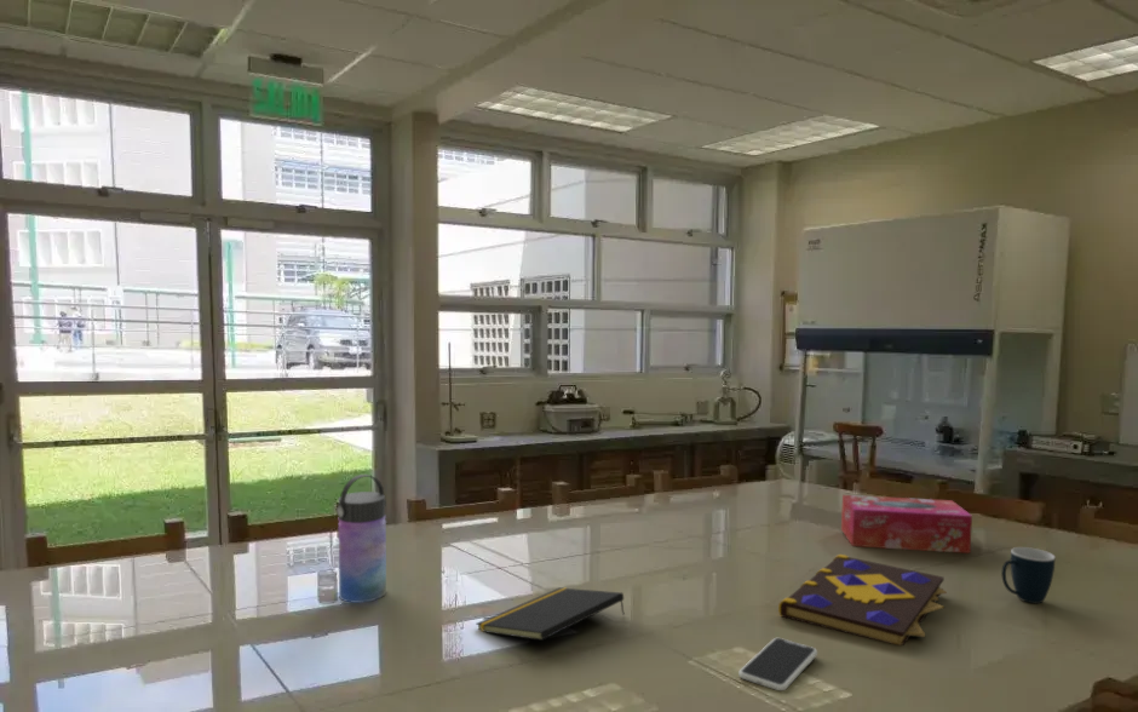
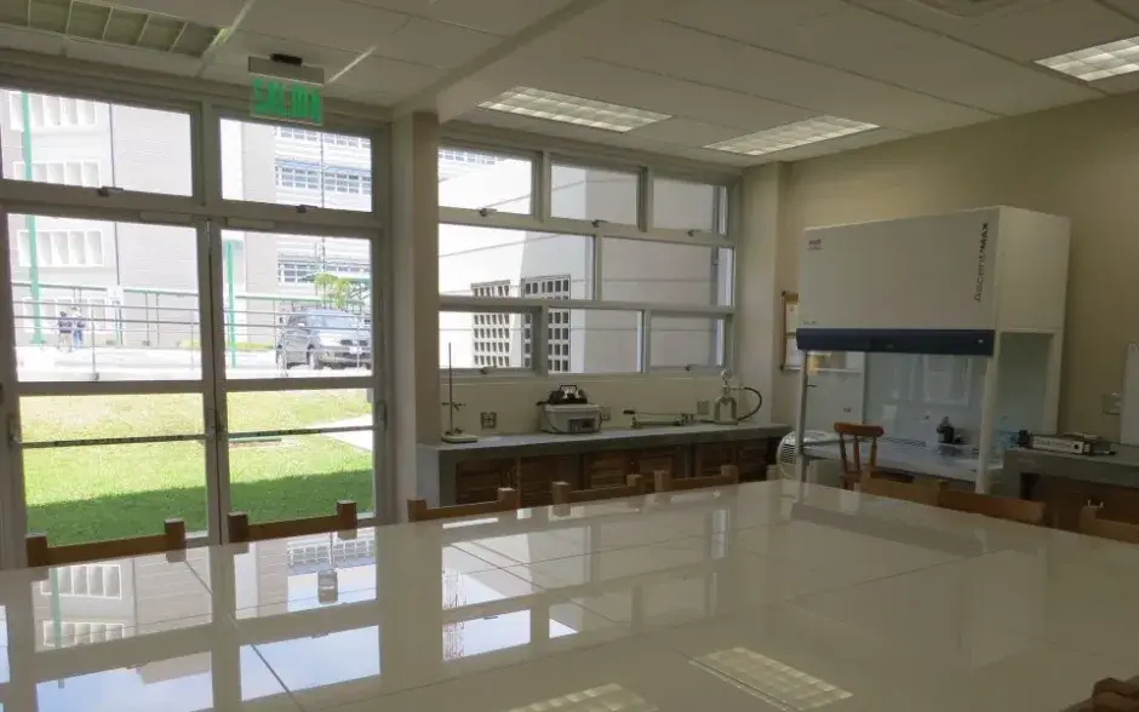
- notepad [475,587,626,642]
- water bottle [335,473,387,604]
- smartphone [737,637,818,691]
- mug [1000,546,1056,604]
- book [777,553,948,647]
- tissue box [840,494,973,555]
